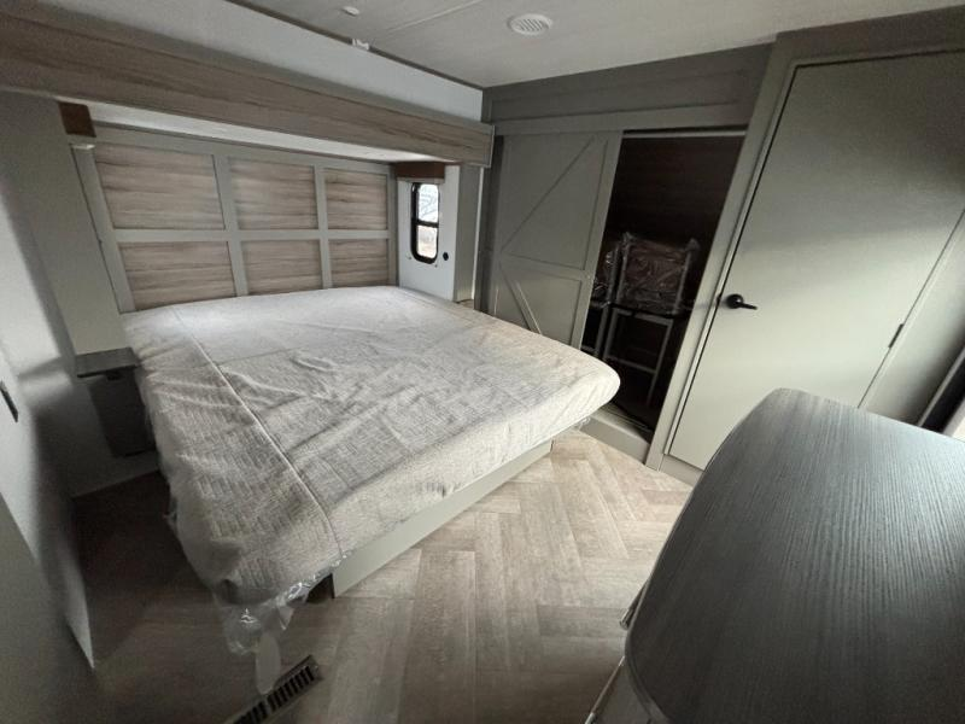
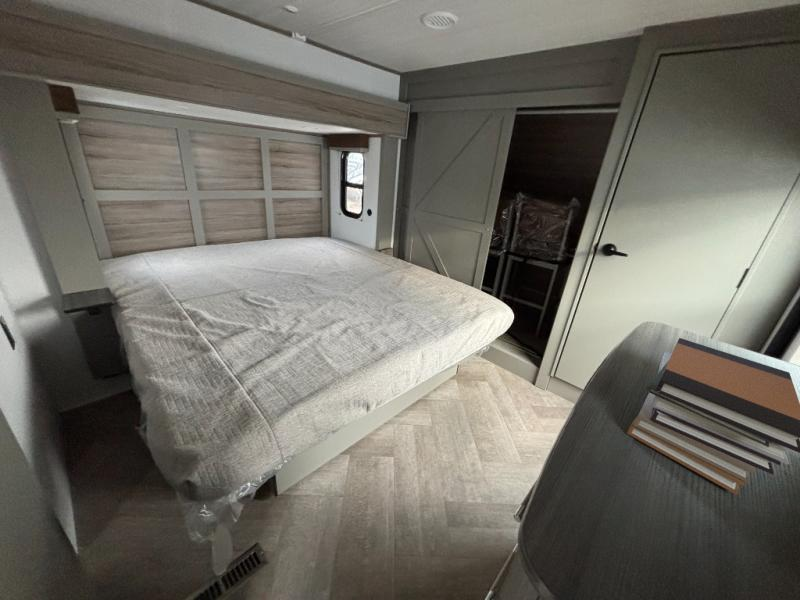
+ book stack [626,337,800,496]
